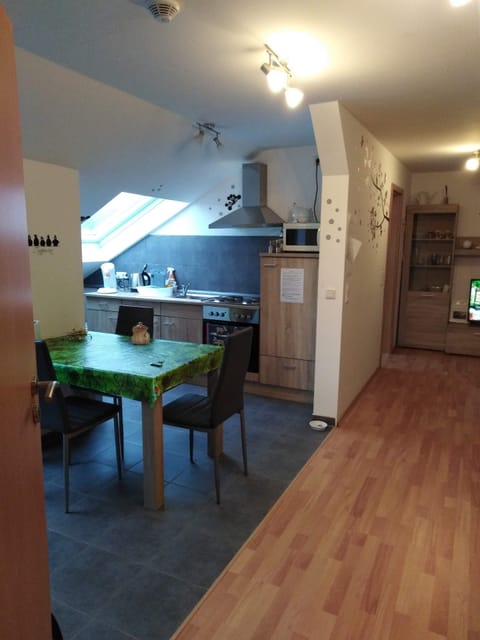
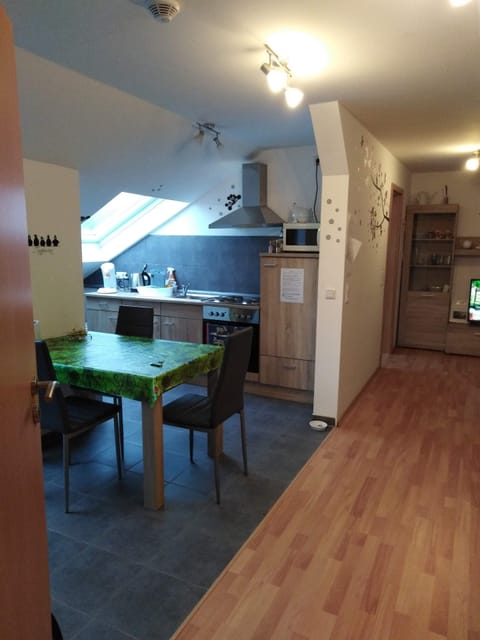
- teapot [131,321,151,346]
